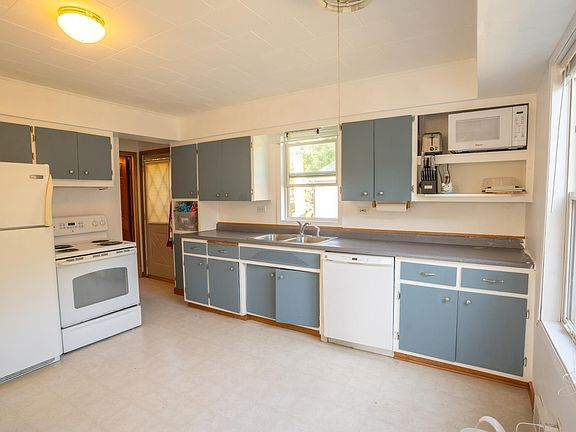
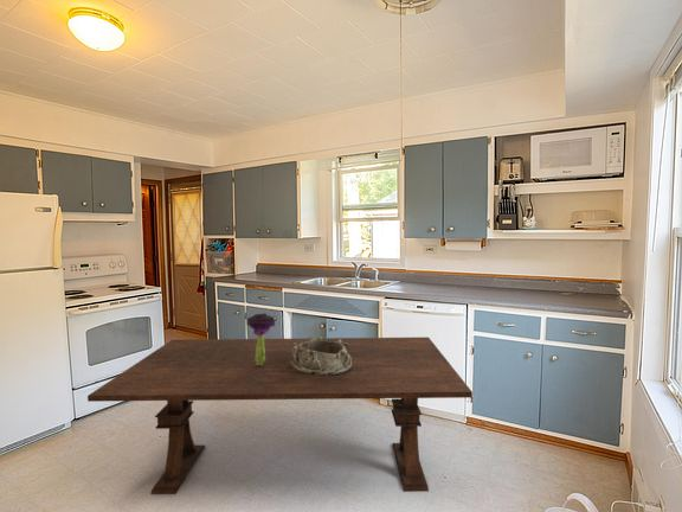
+ dining table [86,337,474,495]
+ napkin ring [291,335,353,376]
+ bouquet [246,312,276,365]
